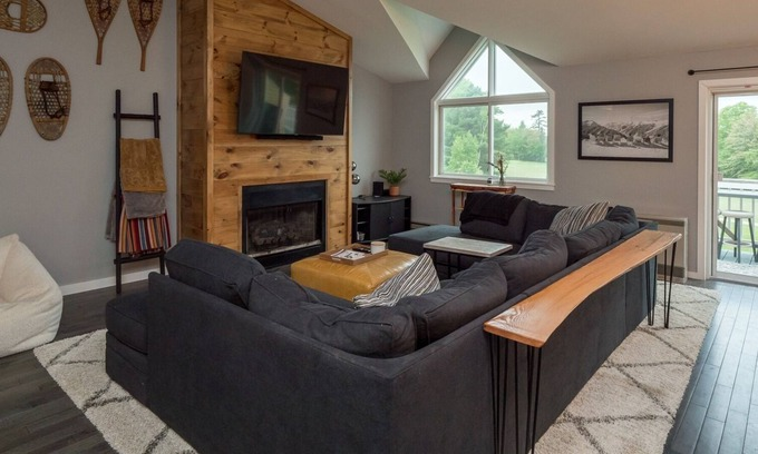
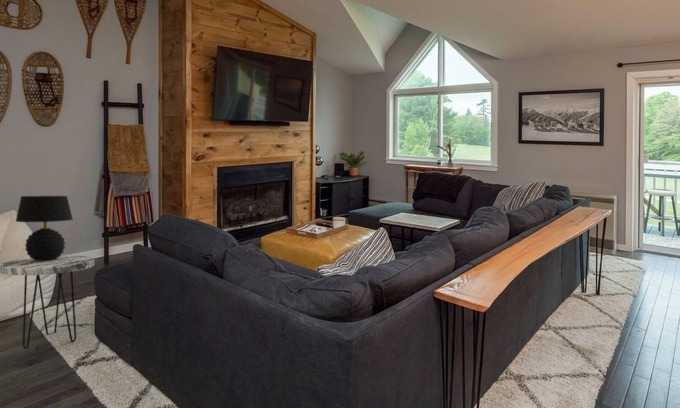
+ table lamp [15,195,74,261]
+ side table [0,255,95,350]
